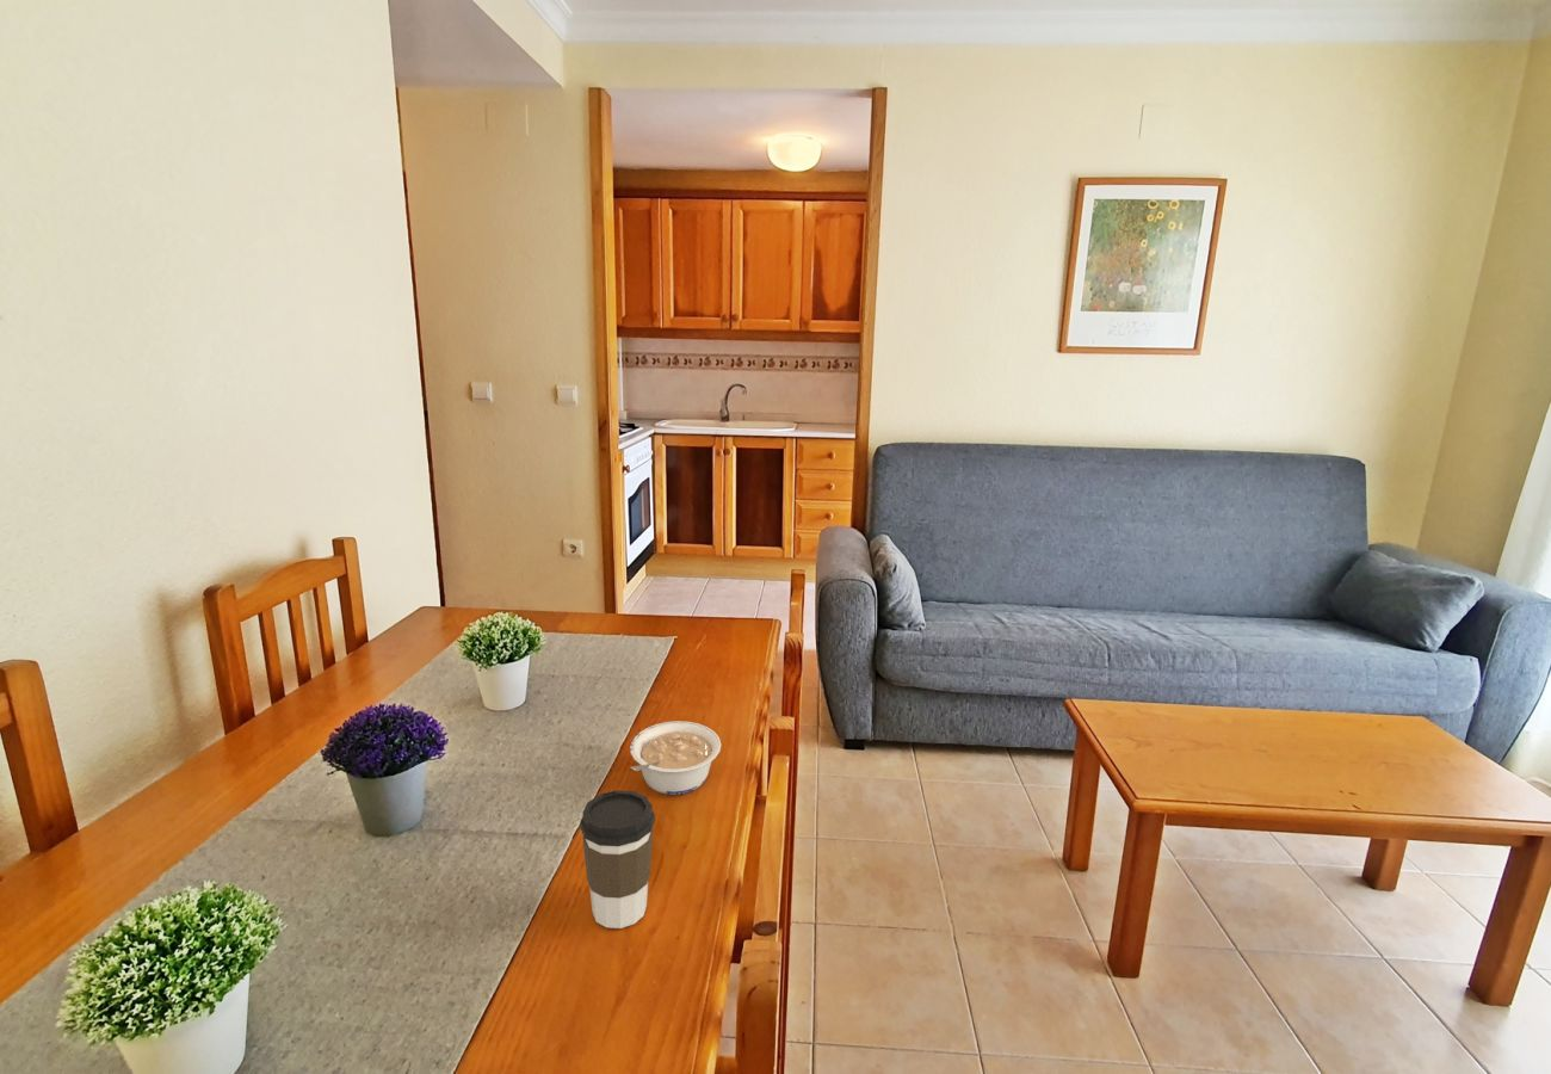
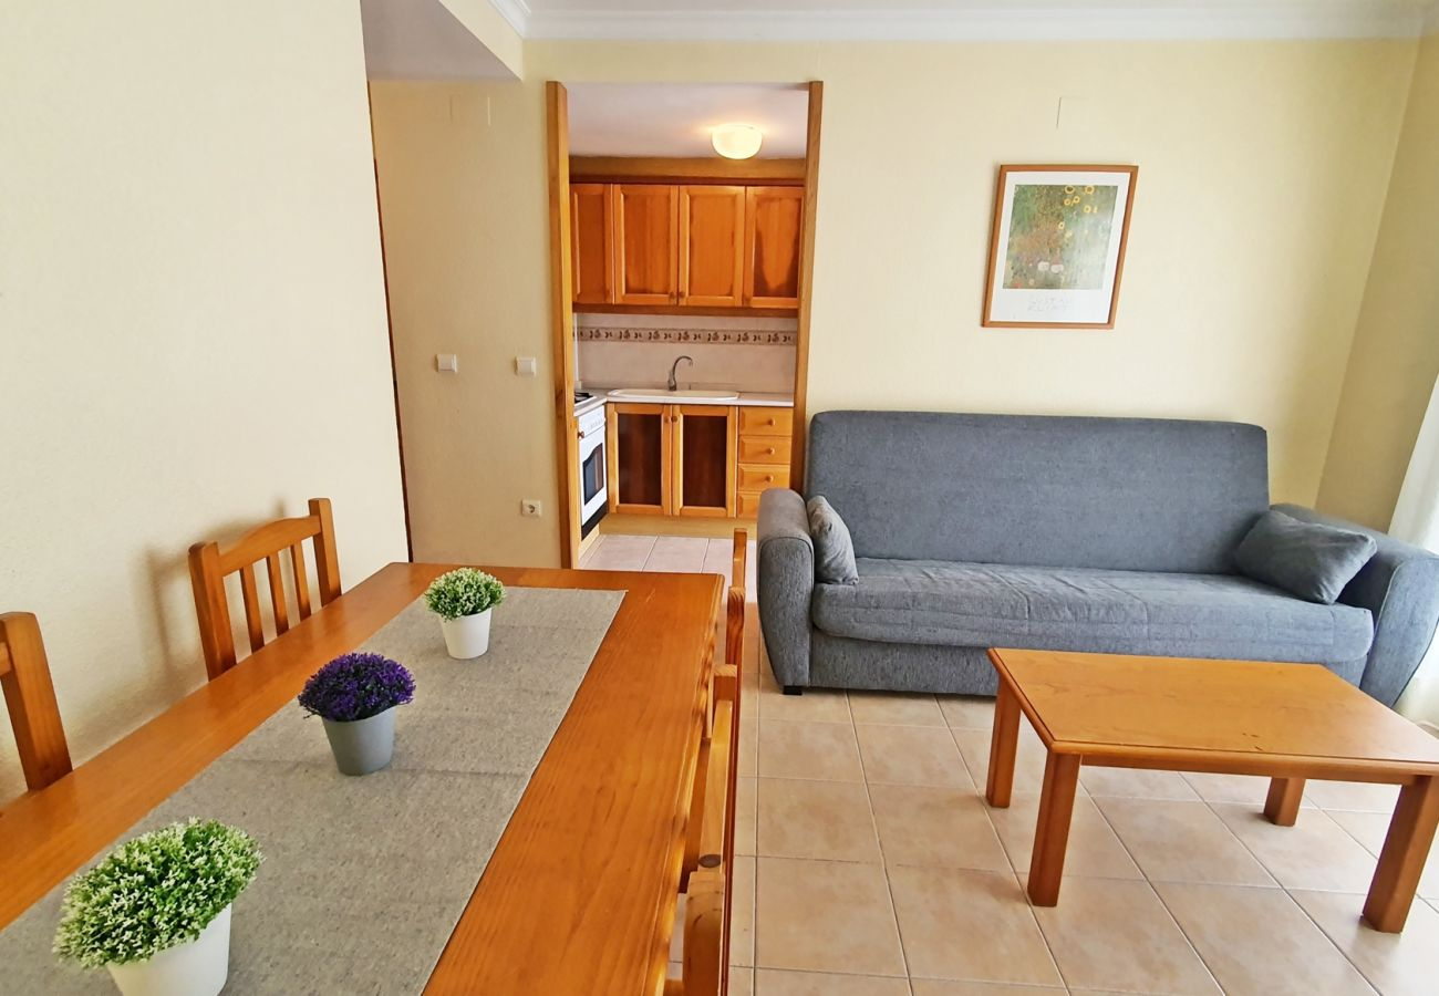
- legume [629,720,722,796]
- coffee cup [579,789,656,930]
